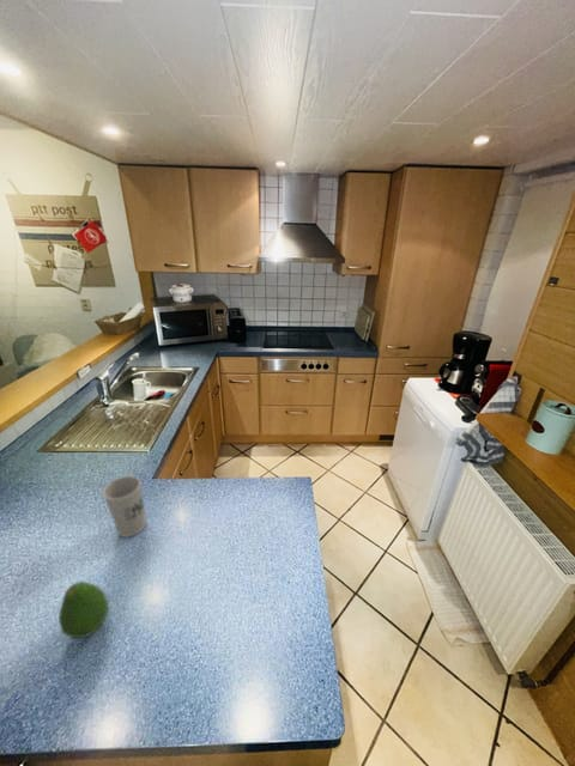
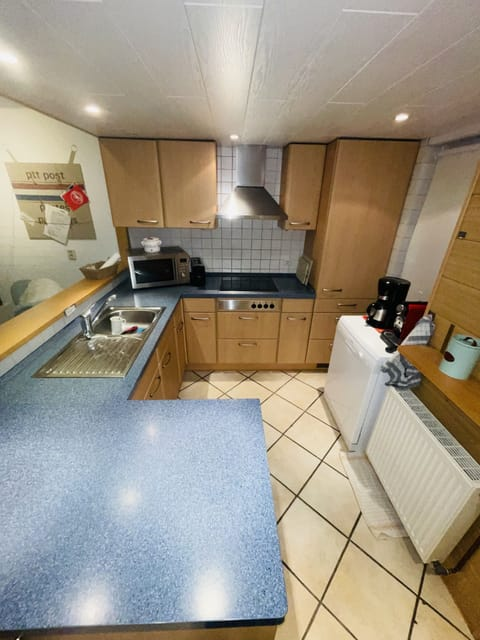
- cup [102,474,147,539]
- fruit [58,580,109,640]
